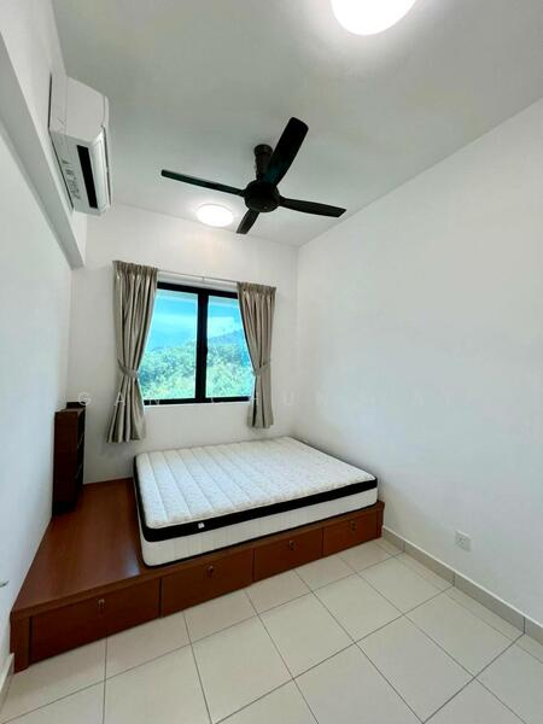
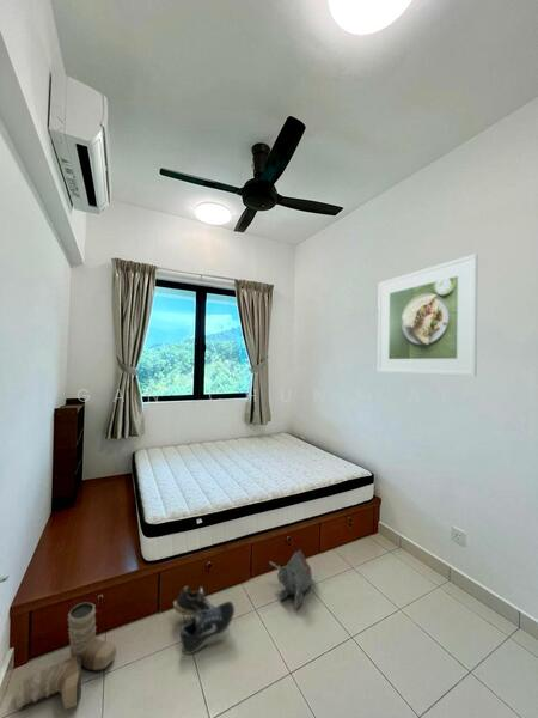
+ shoe [172,585,236,655]
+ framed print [377,252,479,377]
+ plush toy [268,548,313,610]
+ boots [14,602,117,711]
